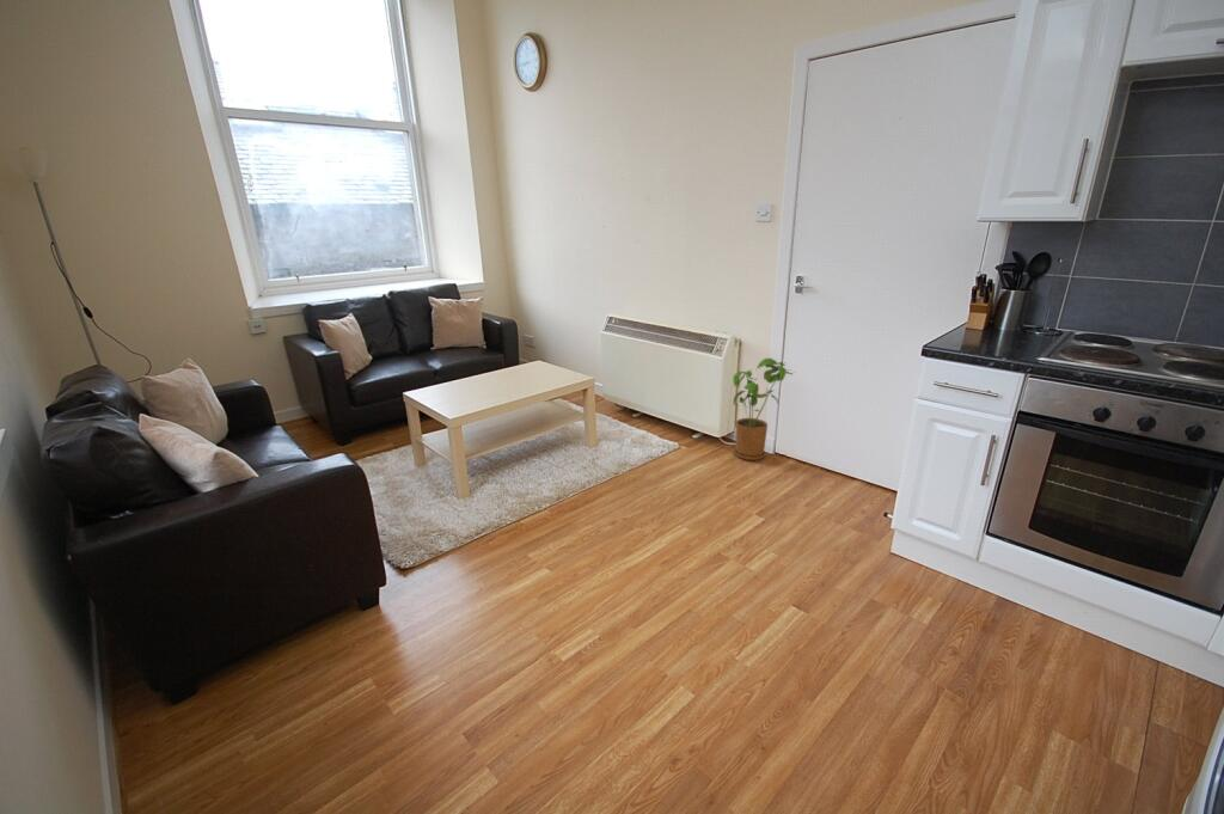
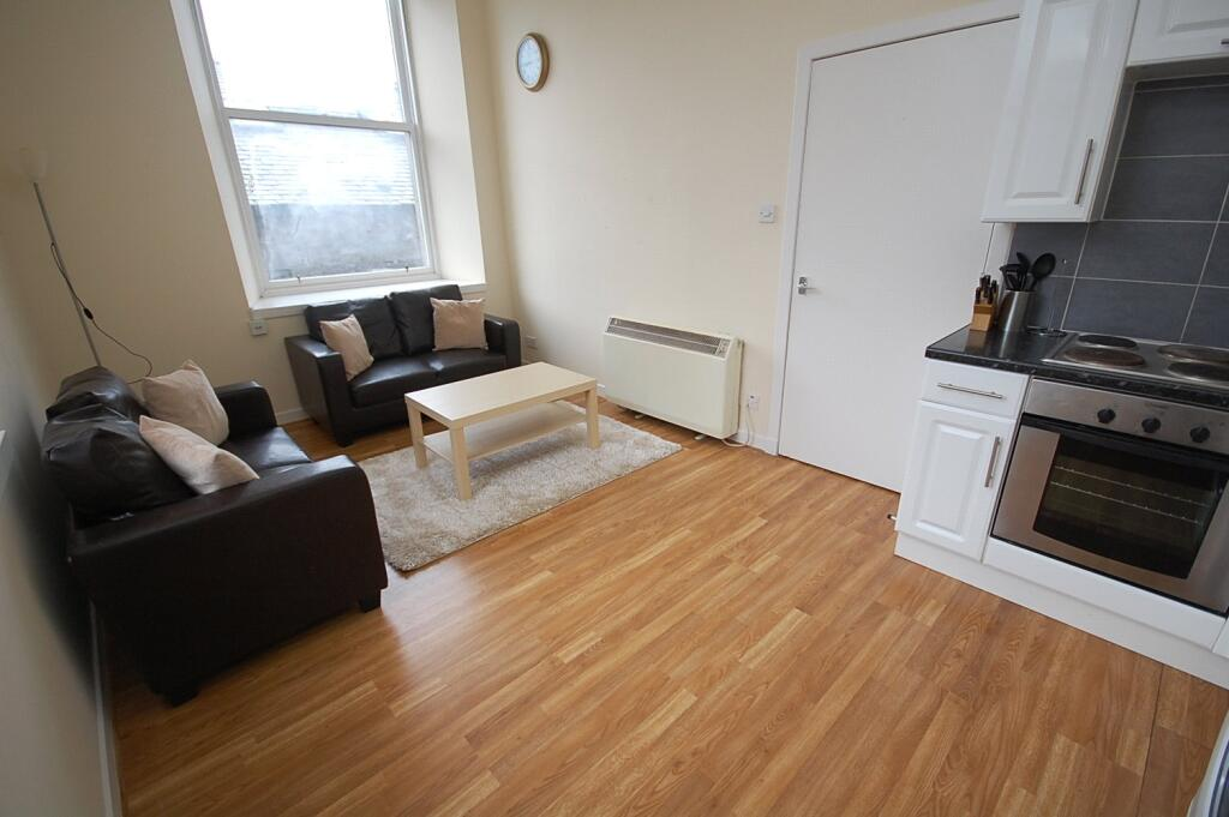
- house plant [732,357,794,461]
